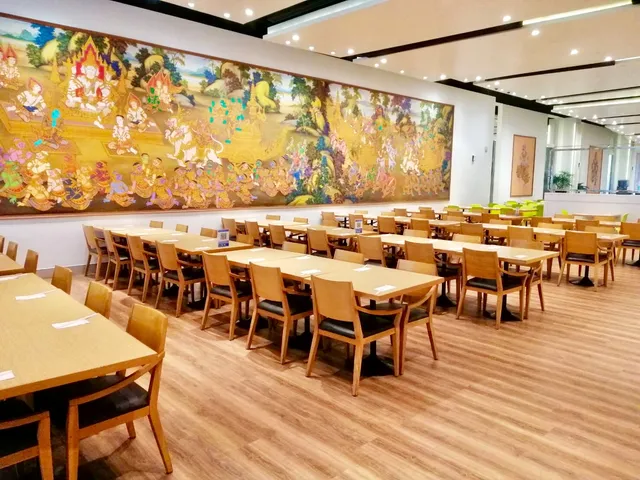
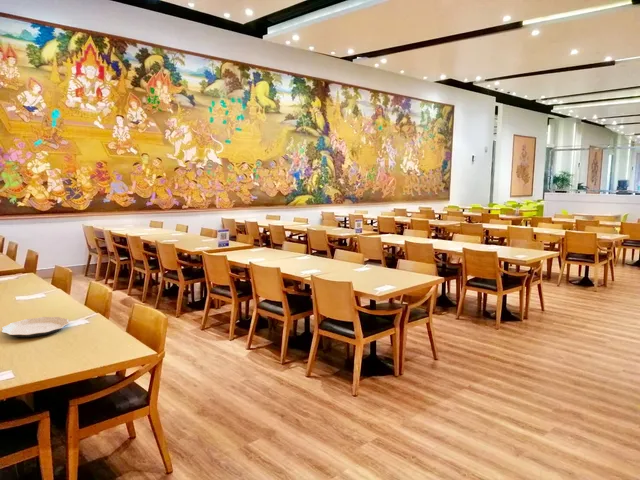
+ plate [0,316,70,338]
